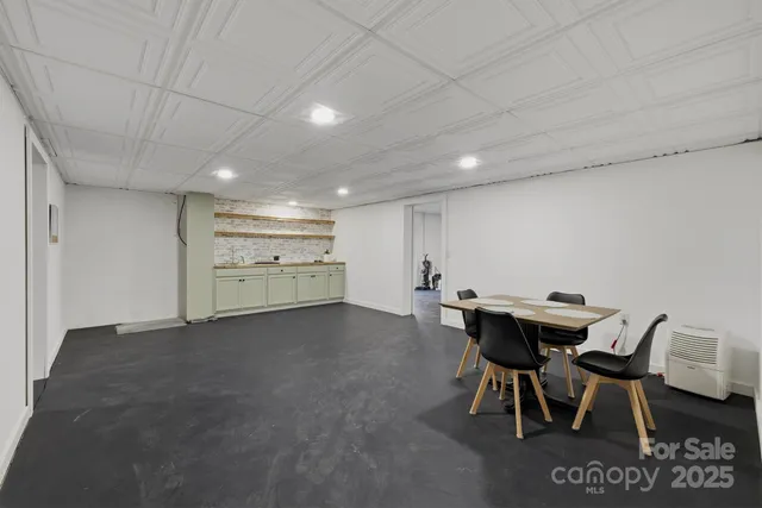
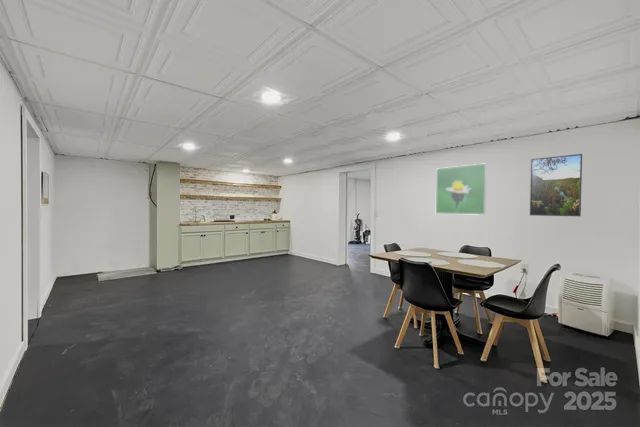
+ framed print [435,163,488,216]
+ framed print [529,153,583,217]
